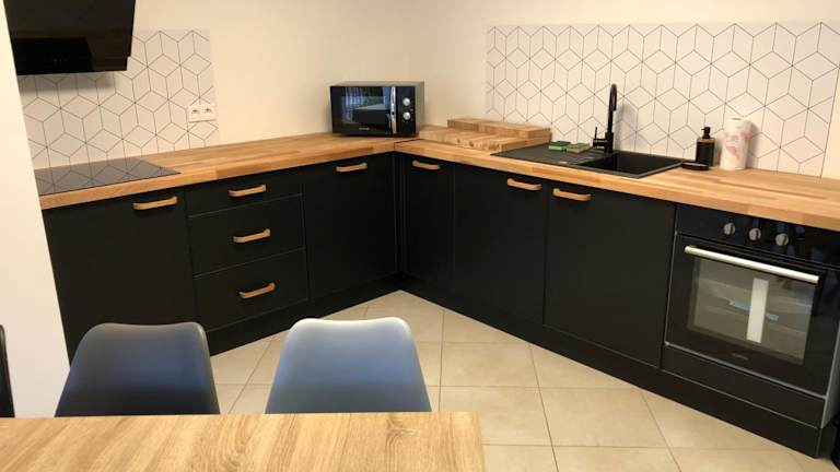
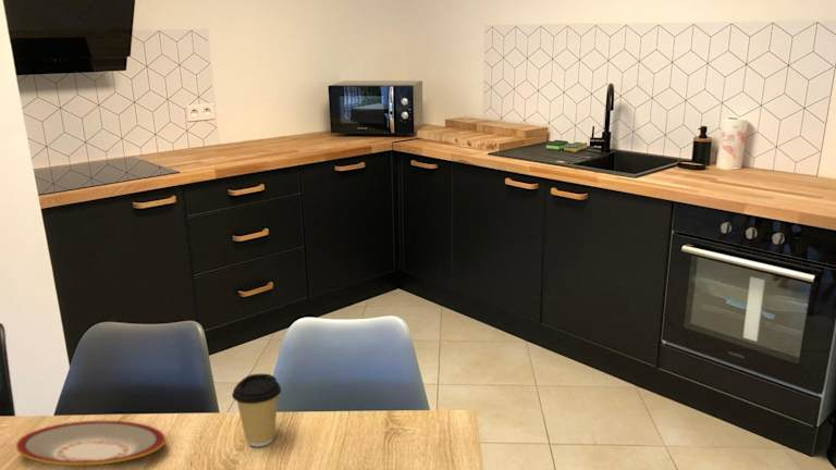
+ coffee cup [231,373,282,447]
+ plate [15,420,167,467]
